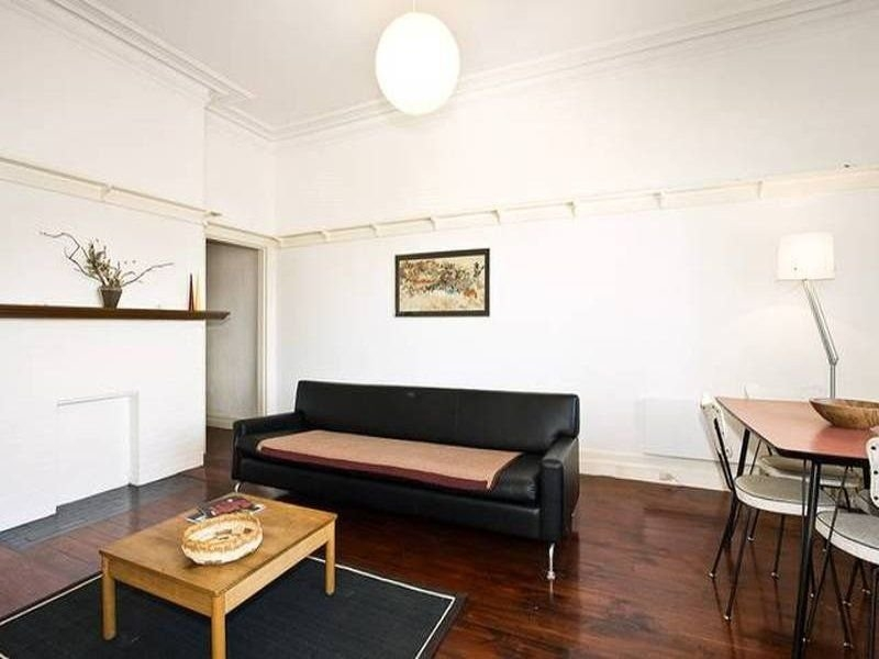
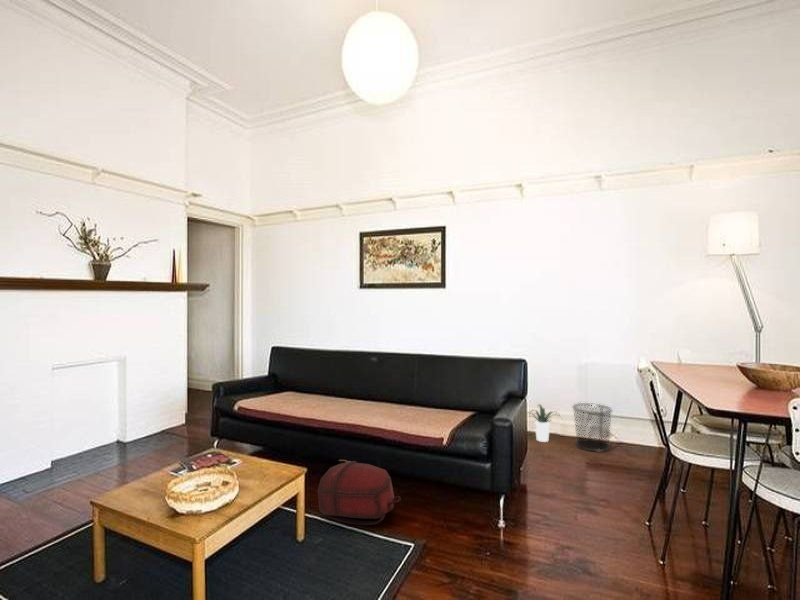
+ trash can [571,402,613,453]
+ backpack [317,459,402,526]
+ potted plant [526,403,563,443]
